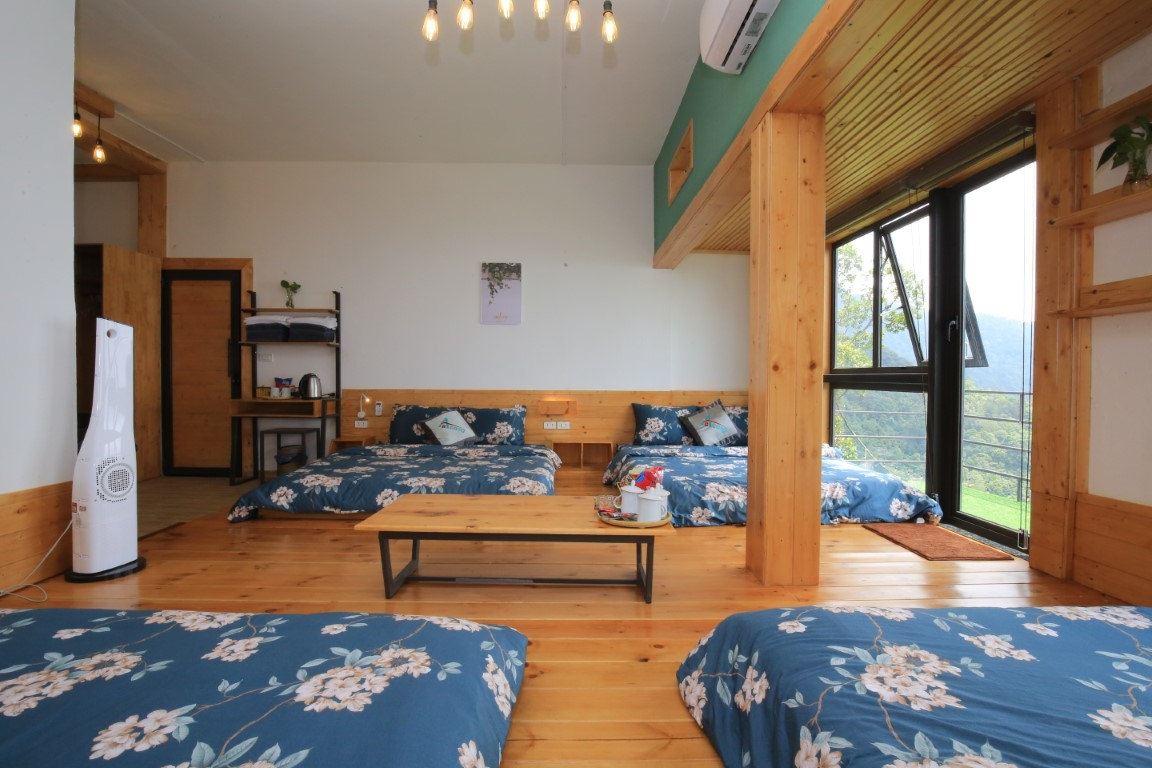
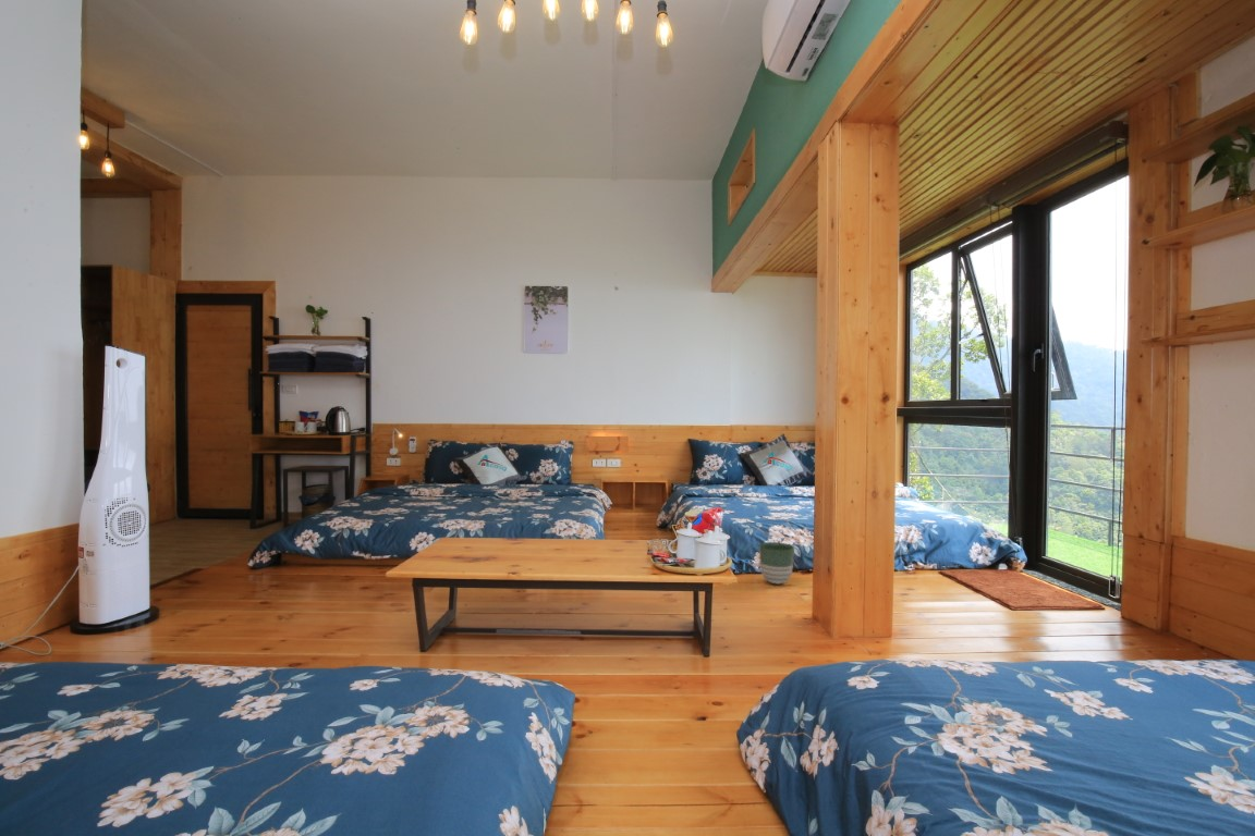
+ planter [758,541,795,586]
